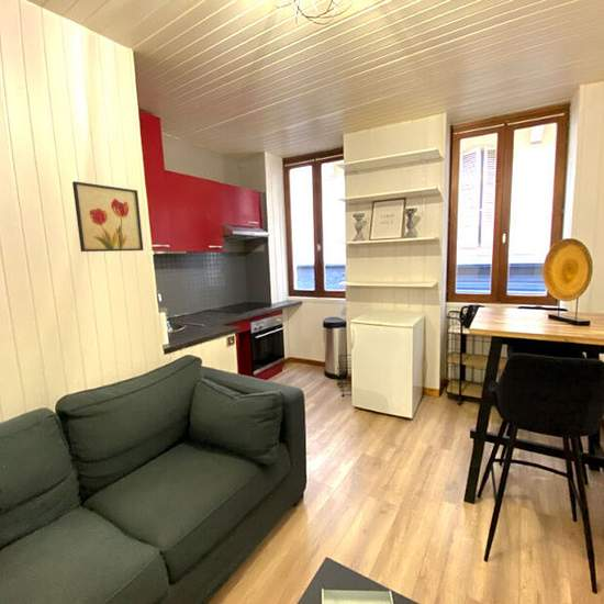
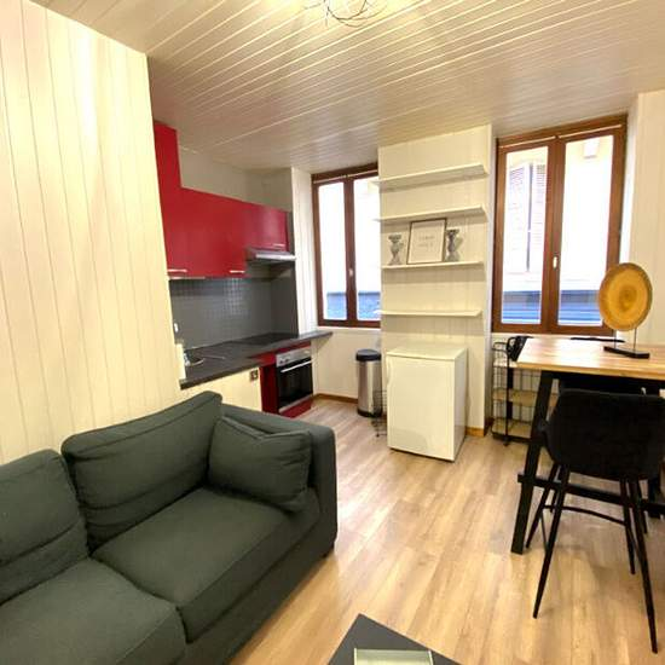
- wall art [71,180,145,253]
